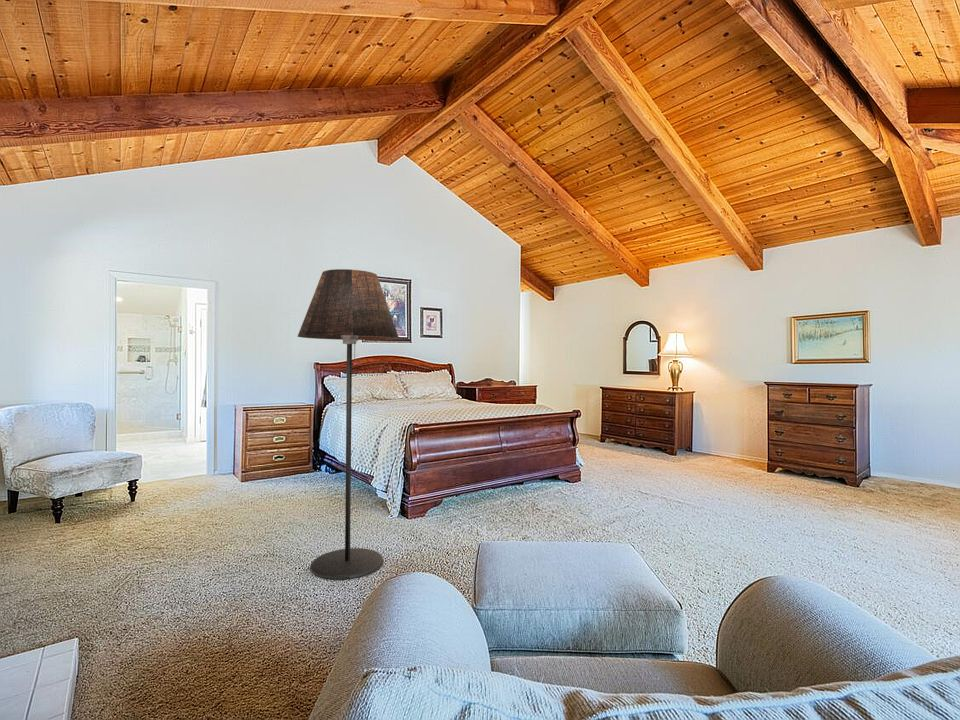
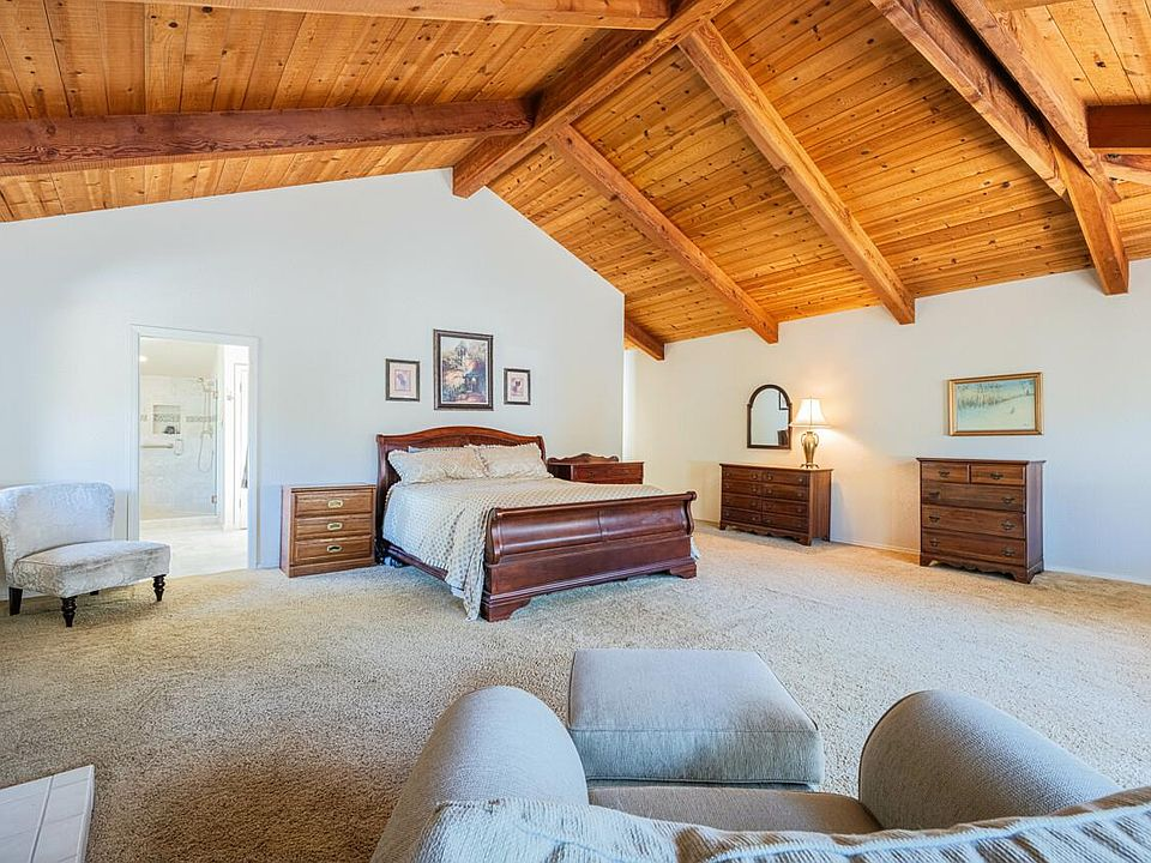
- floor lamp [296,268,400,581]
